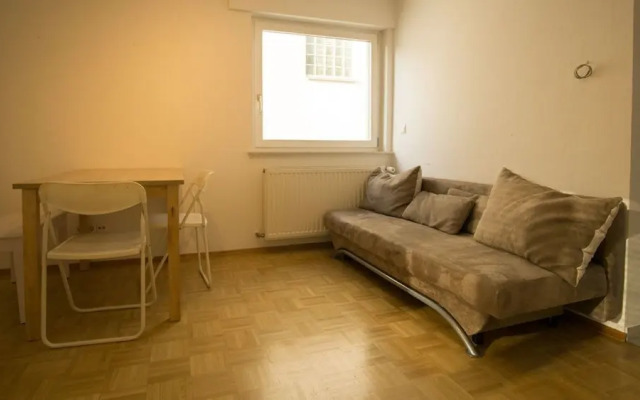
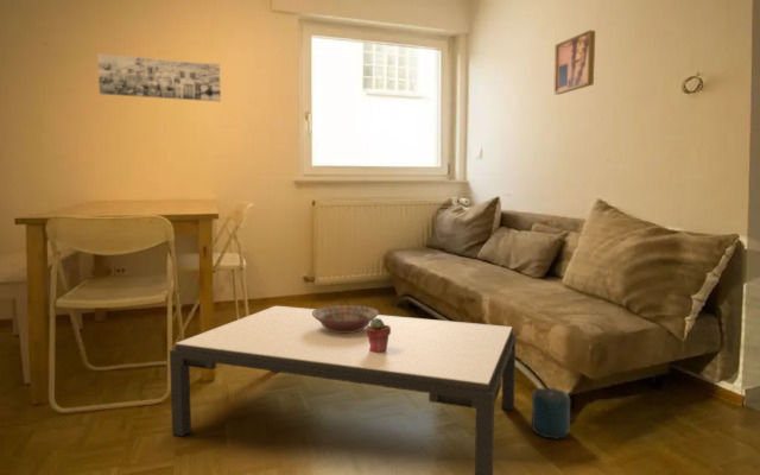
+ decorative bowl [312,304,380,332]
+ speaker [531,387,571,439]
+ potted succulent [366,318,391,353]
+ wall art [96,52,222,103]
+ wall art [552,28,596,96]
+ coffee table [169,305,518,475]
